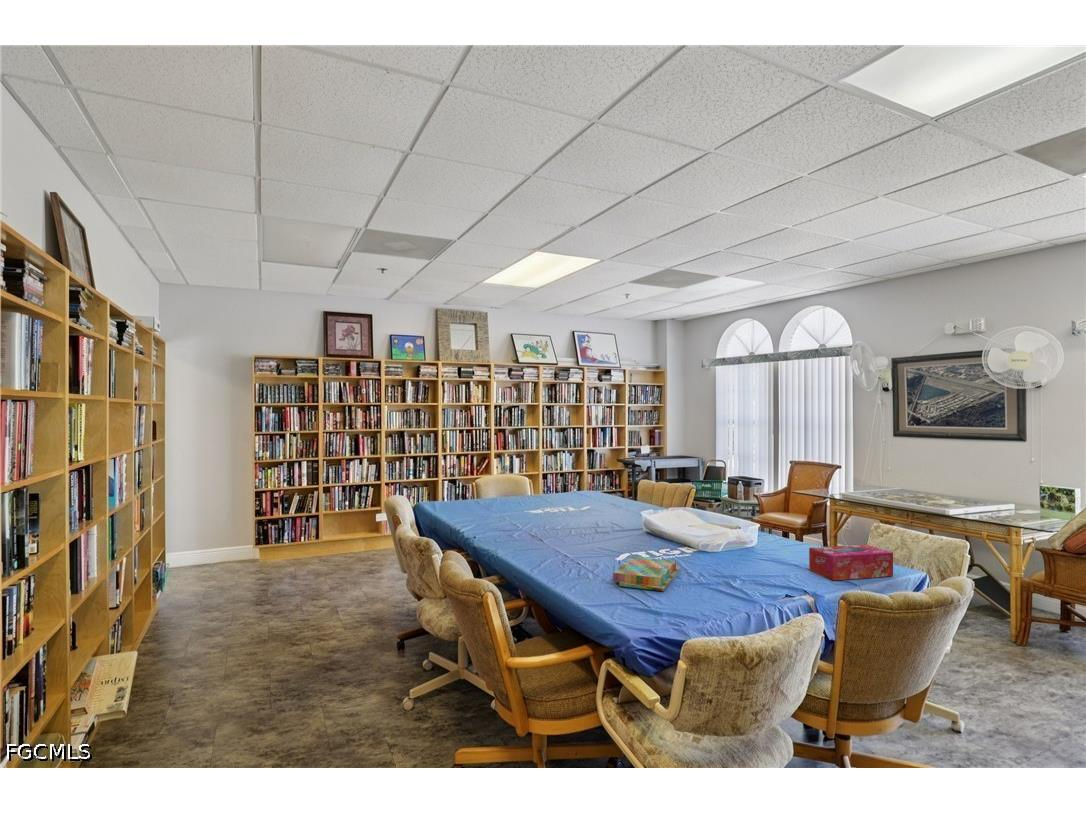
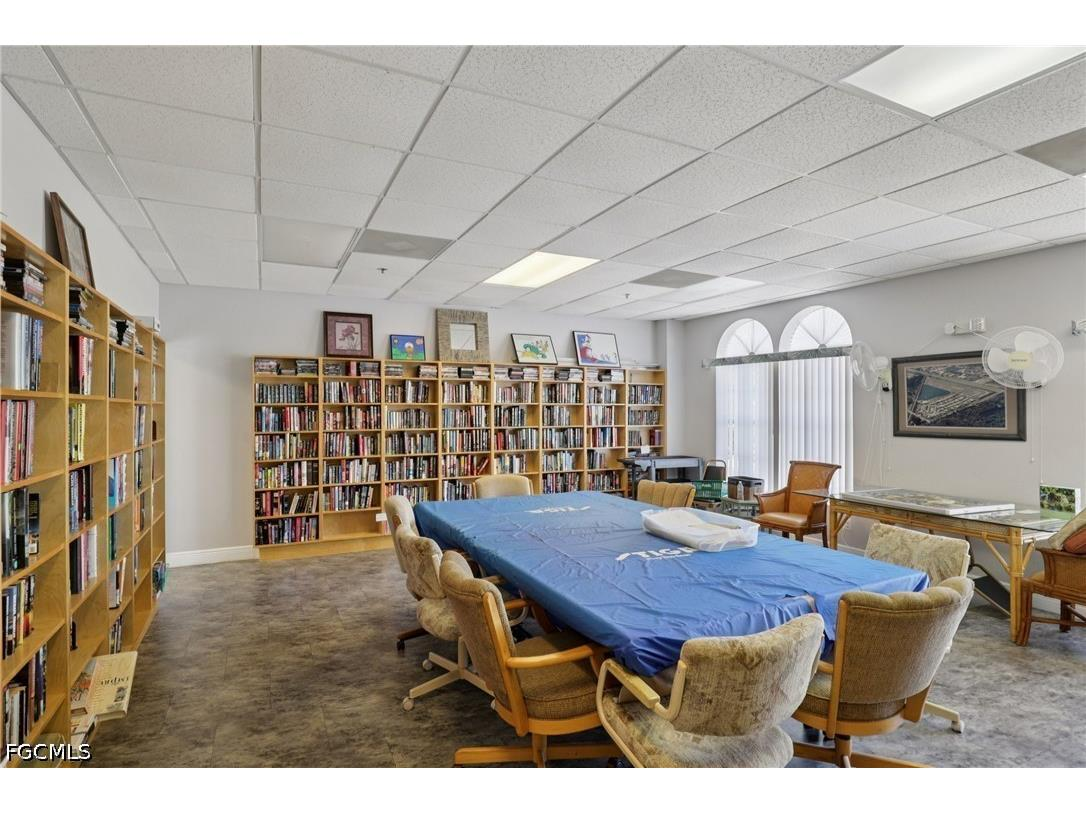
- tissue box [808,543,894,581]
- board game [612,556,681,592]
